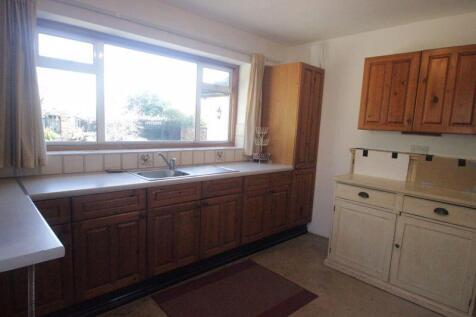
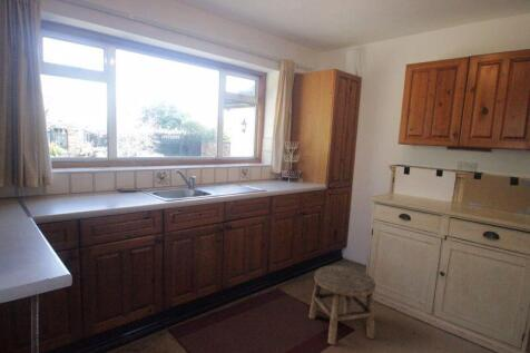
+ stool [307,265,376,345]
